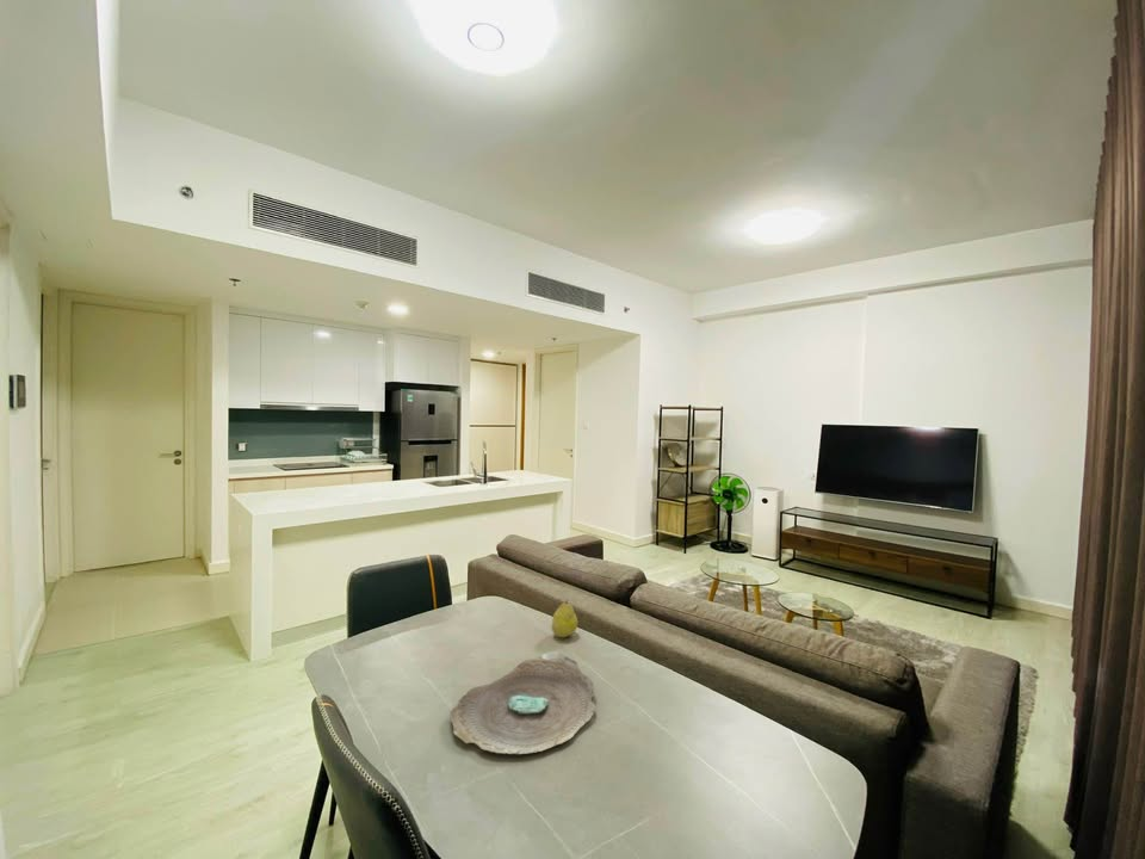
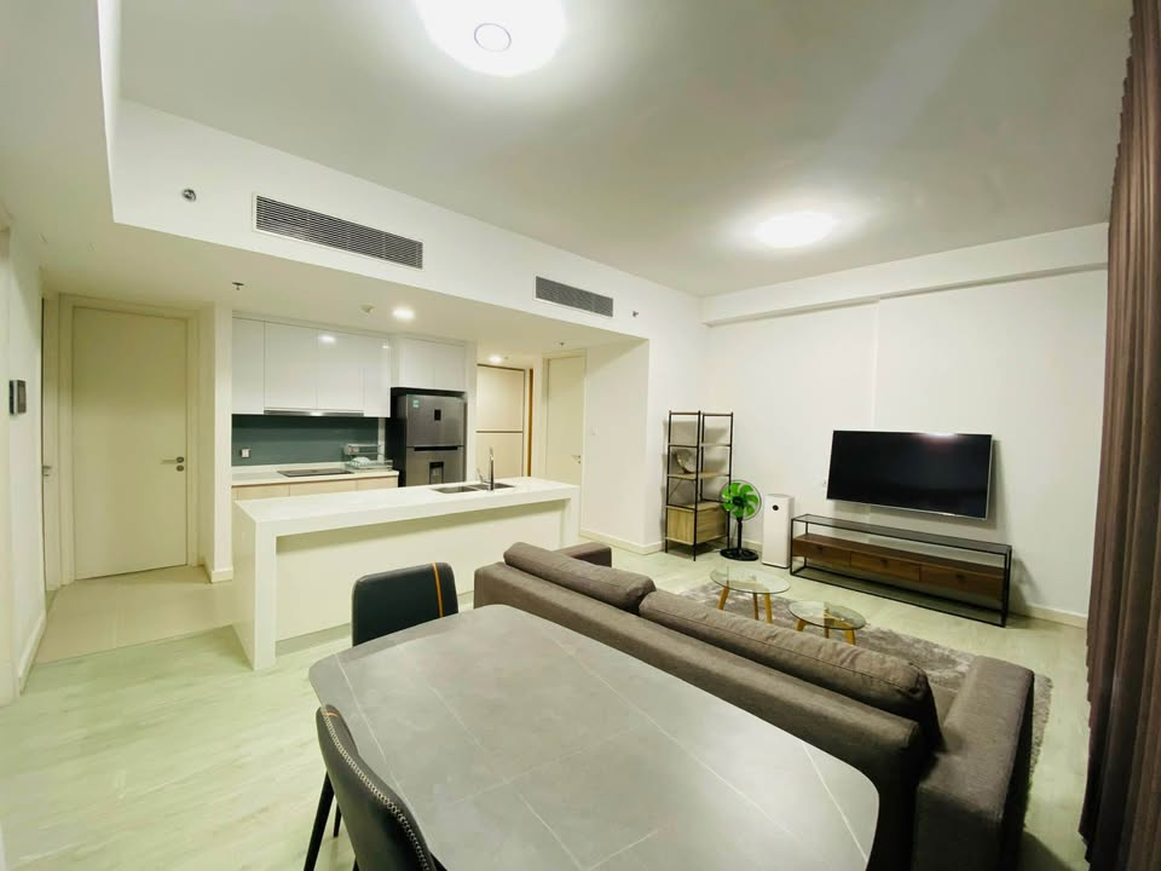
- decorative bowl [450,650,596,755]
- fruit [551,599,578,638]
